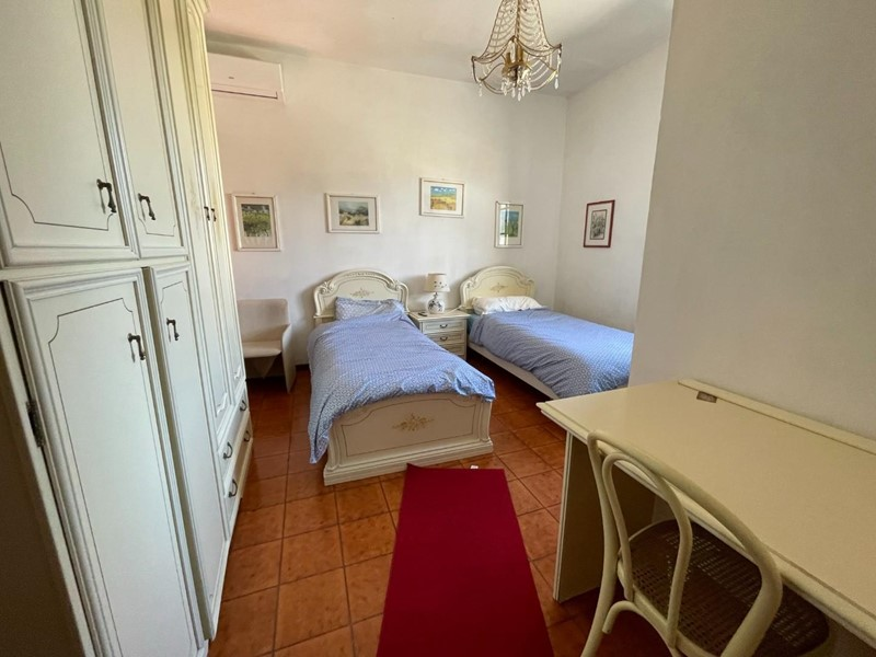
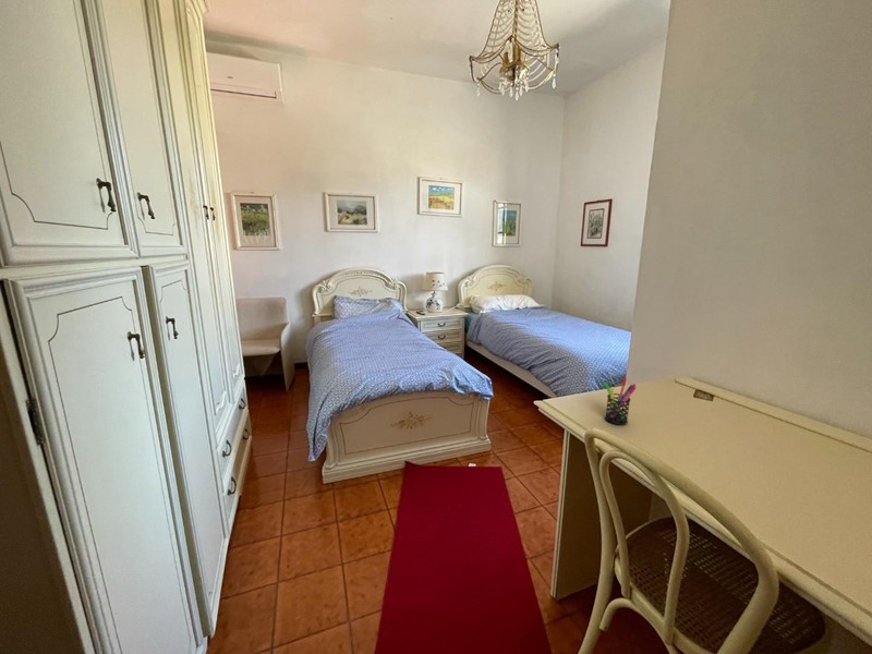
+ pen holder [603,377,638,426]
